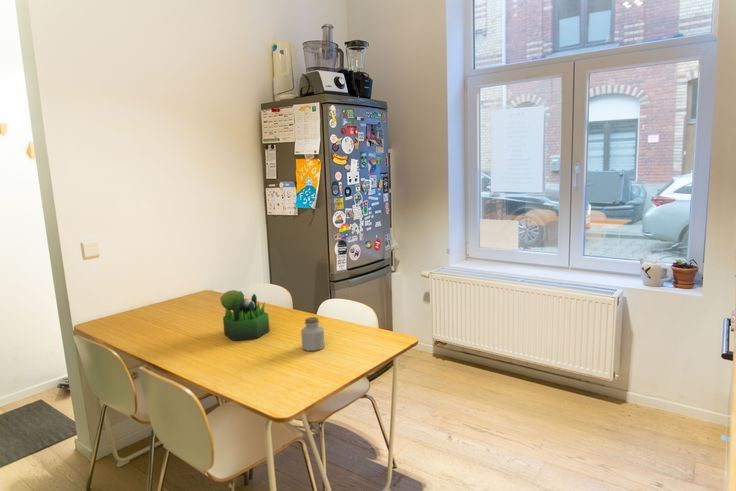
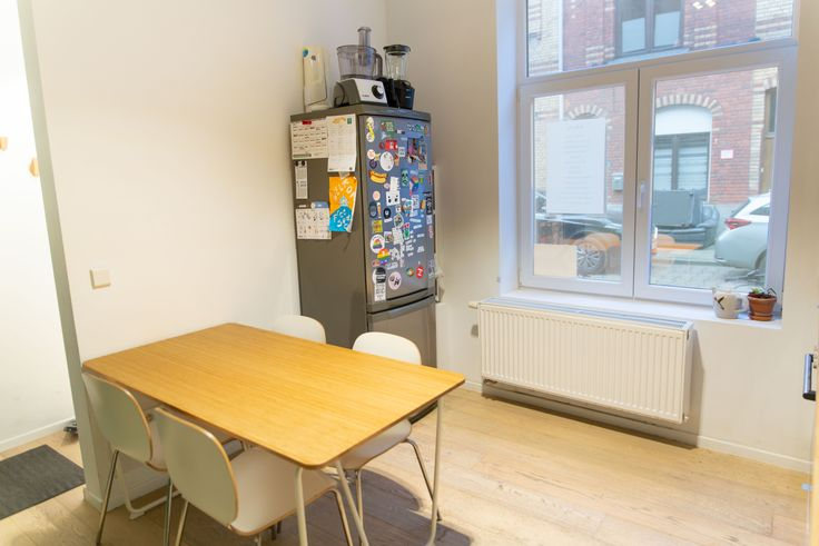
- plant [219,289,270,342]
- jar [300,316,325,352]
